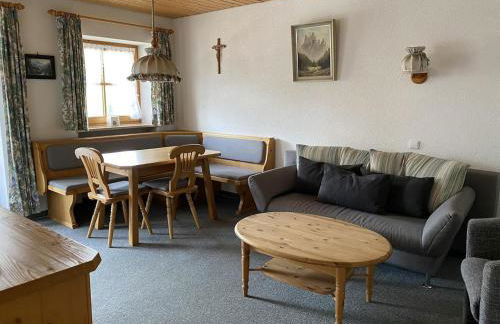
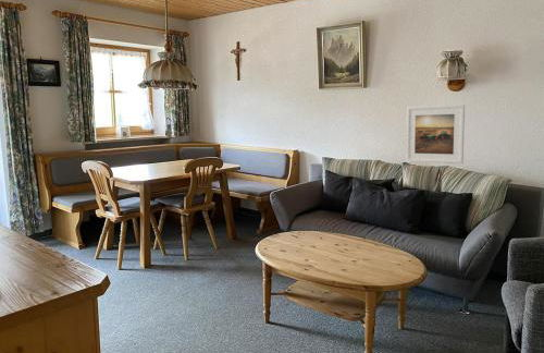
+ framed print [405,104,466,165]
